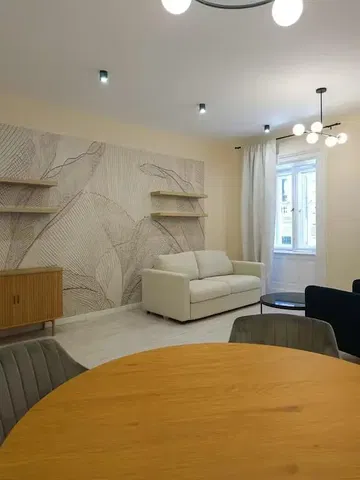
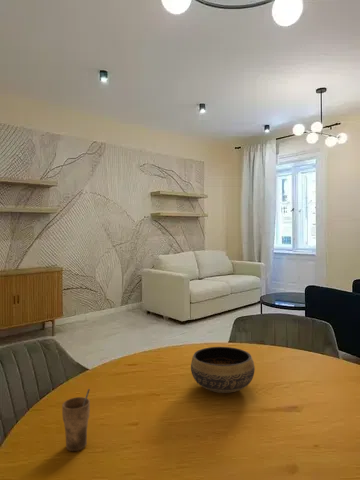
+ cup [61,388,91,452]
+ bowl [190,346,256,394]
